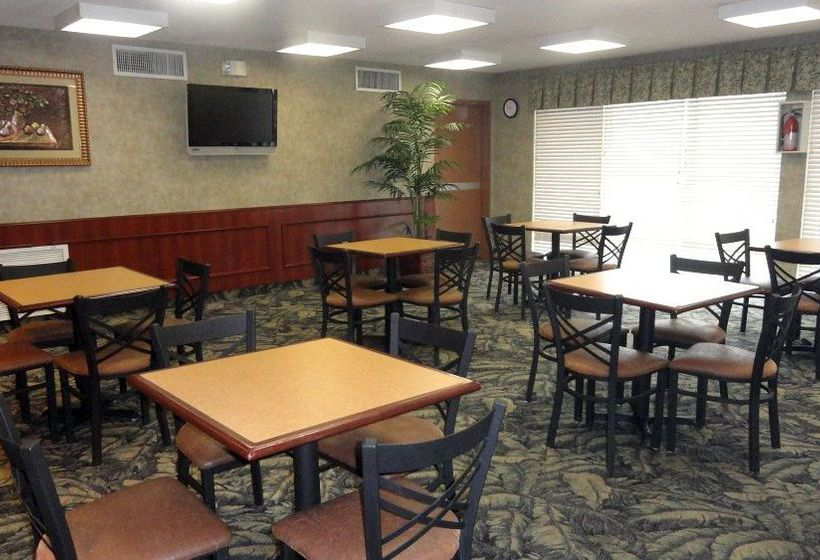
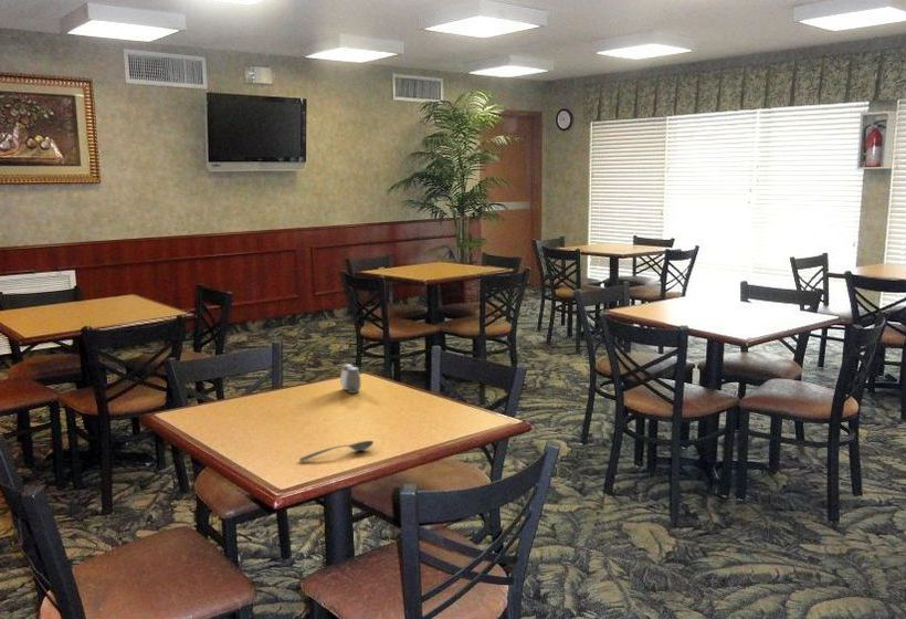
+ soupspoon [298,440,375,462]
+ salt and pepper shaker [339,364,362,395]
